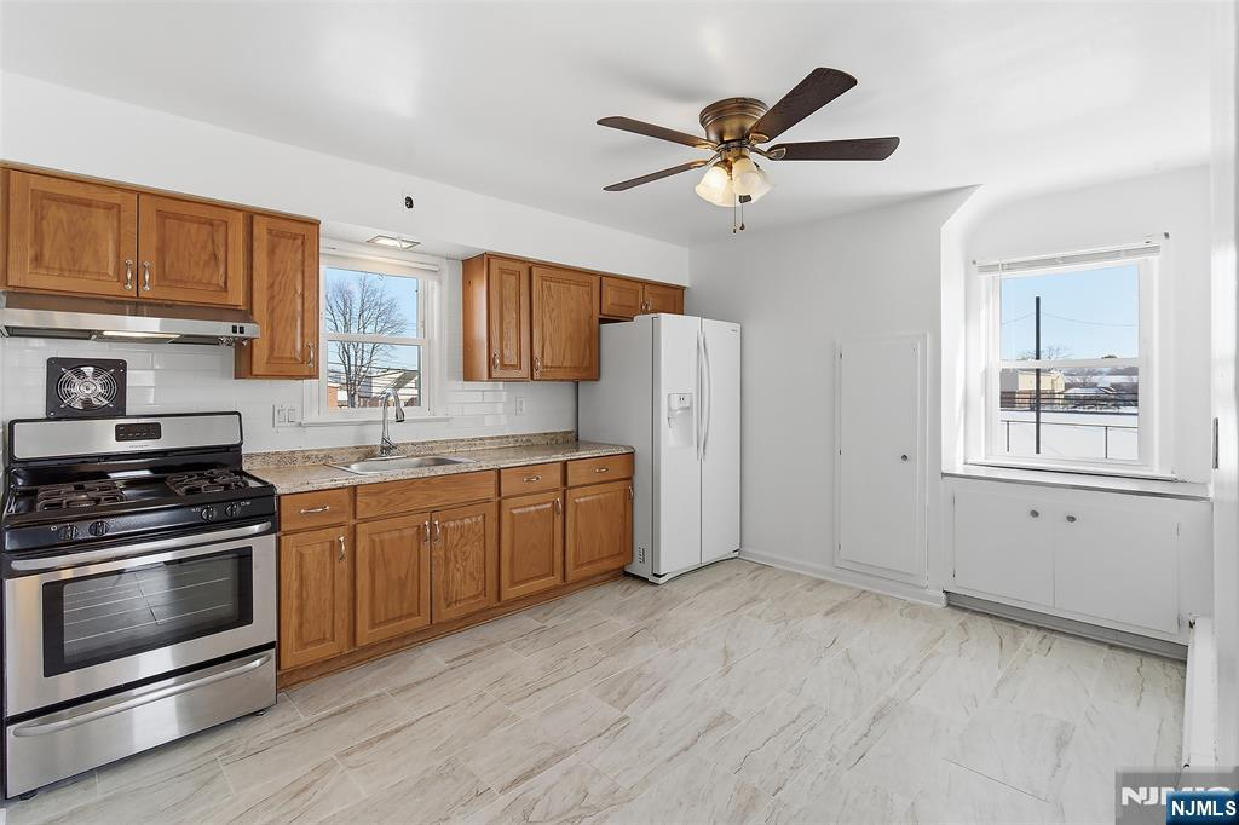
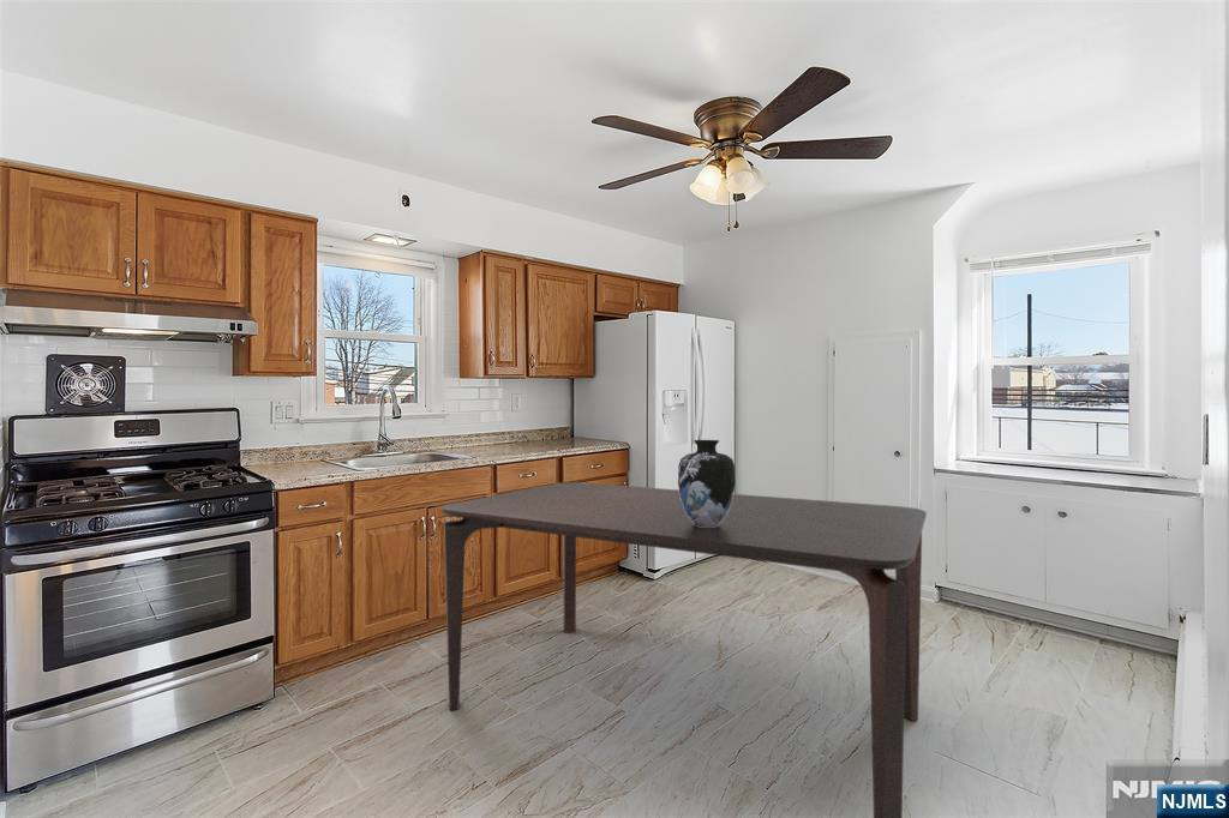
+ vase [677,439,737,527]
+ dining table [440,481,928,818]
